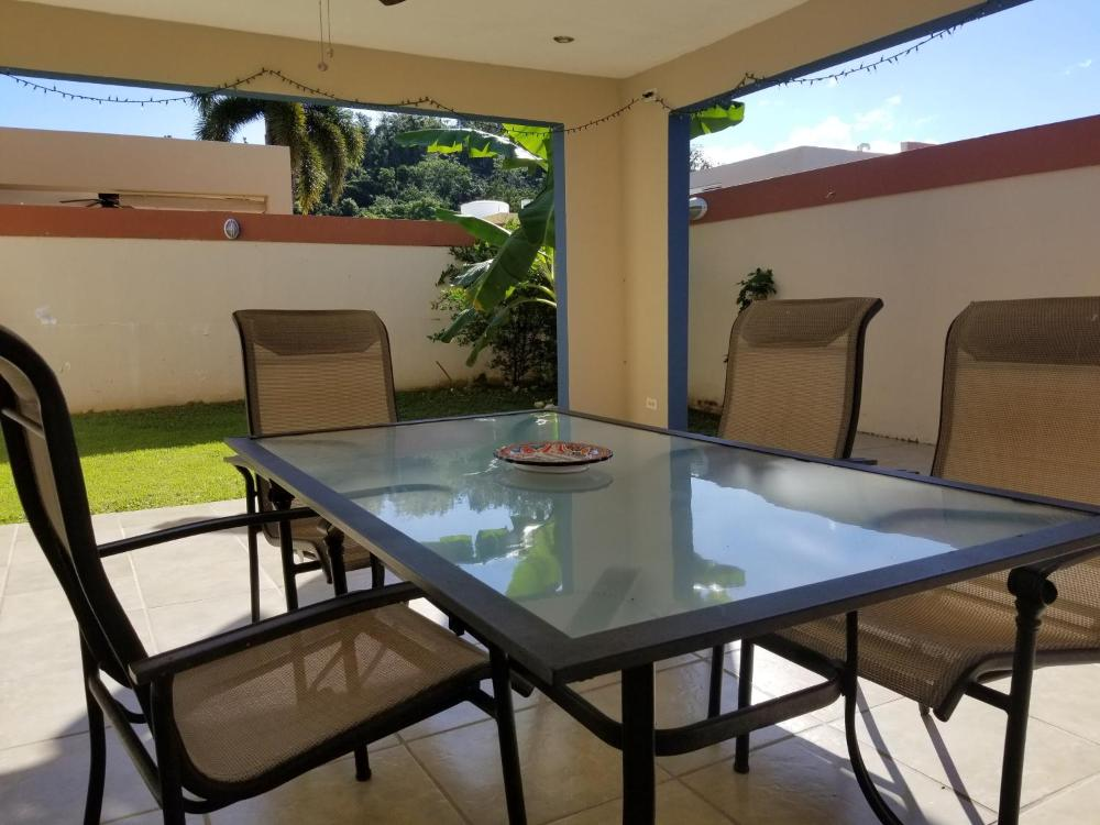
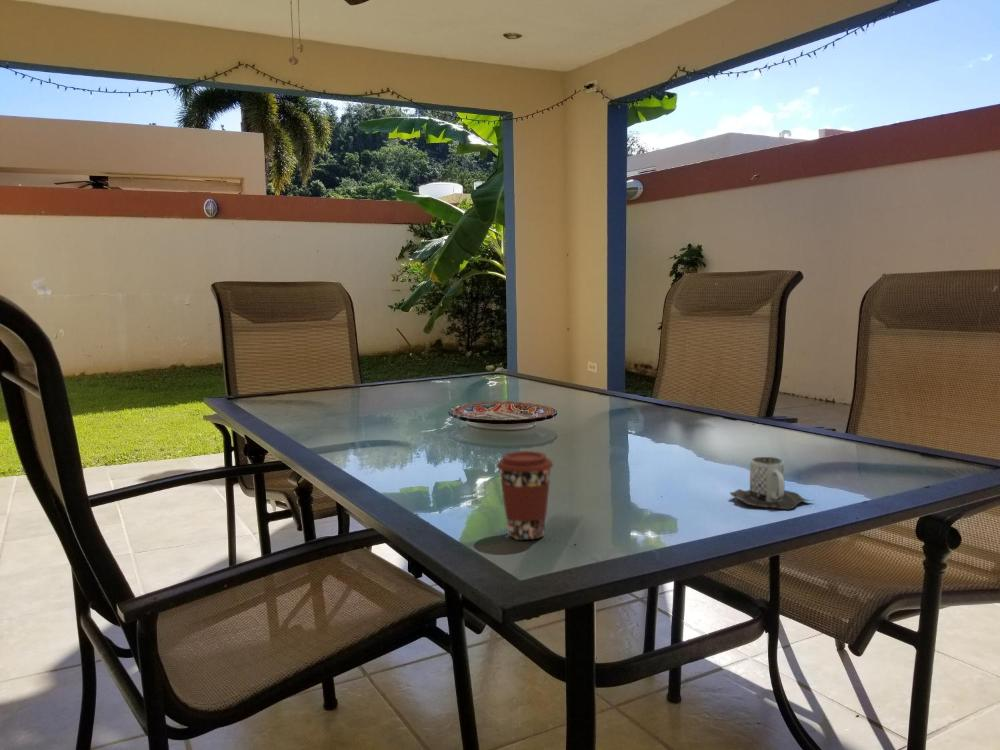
+ mug [729,456,814,510]
+ coffee cup [496,450,554,541]
